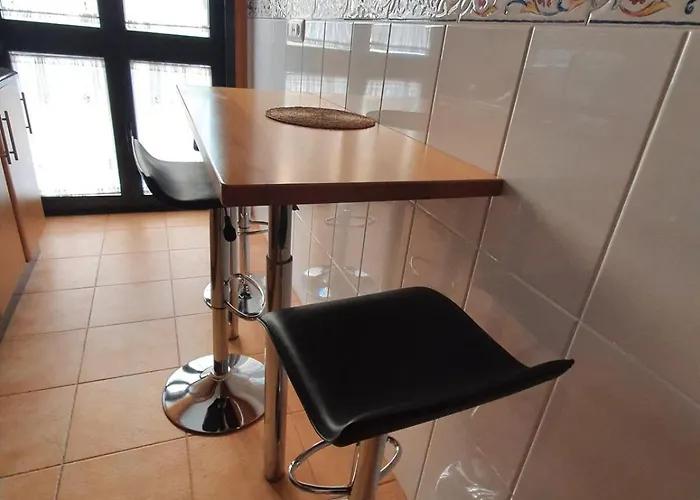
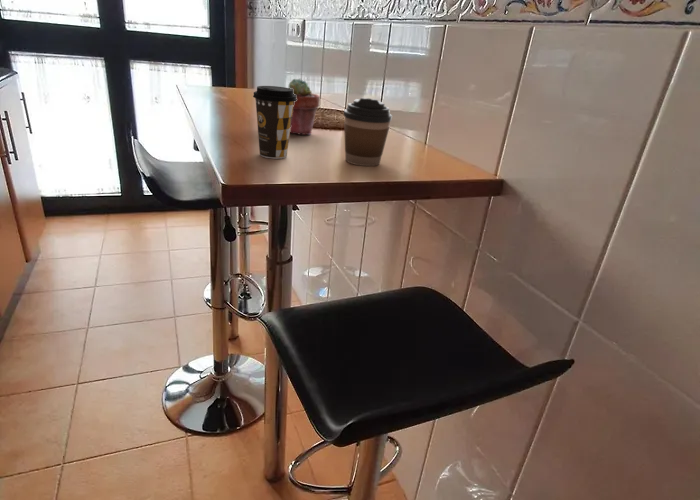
+ coffee cup [252,85,297,160]
+ potted succulent [288,78,321,136]
+ coffee cup [343,97,393,167]
